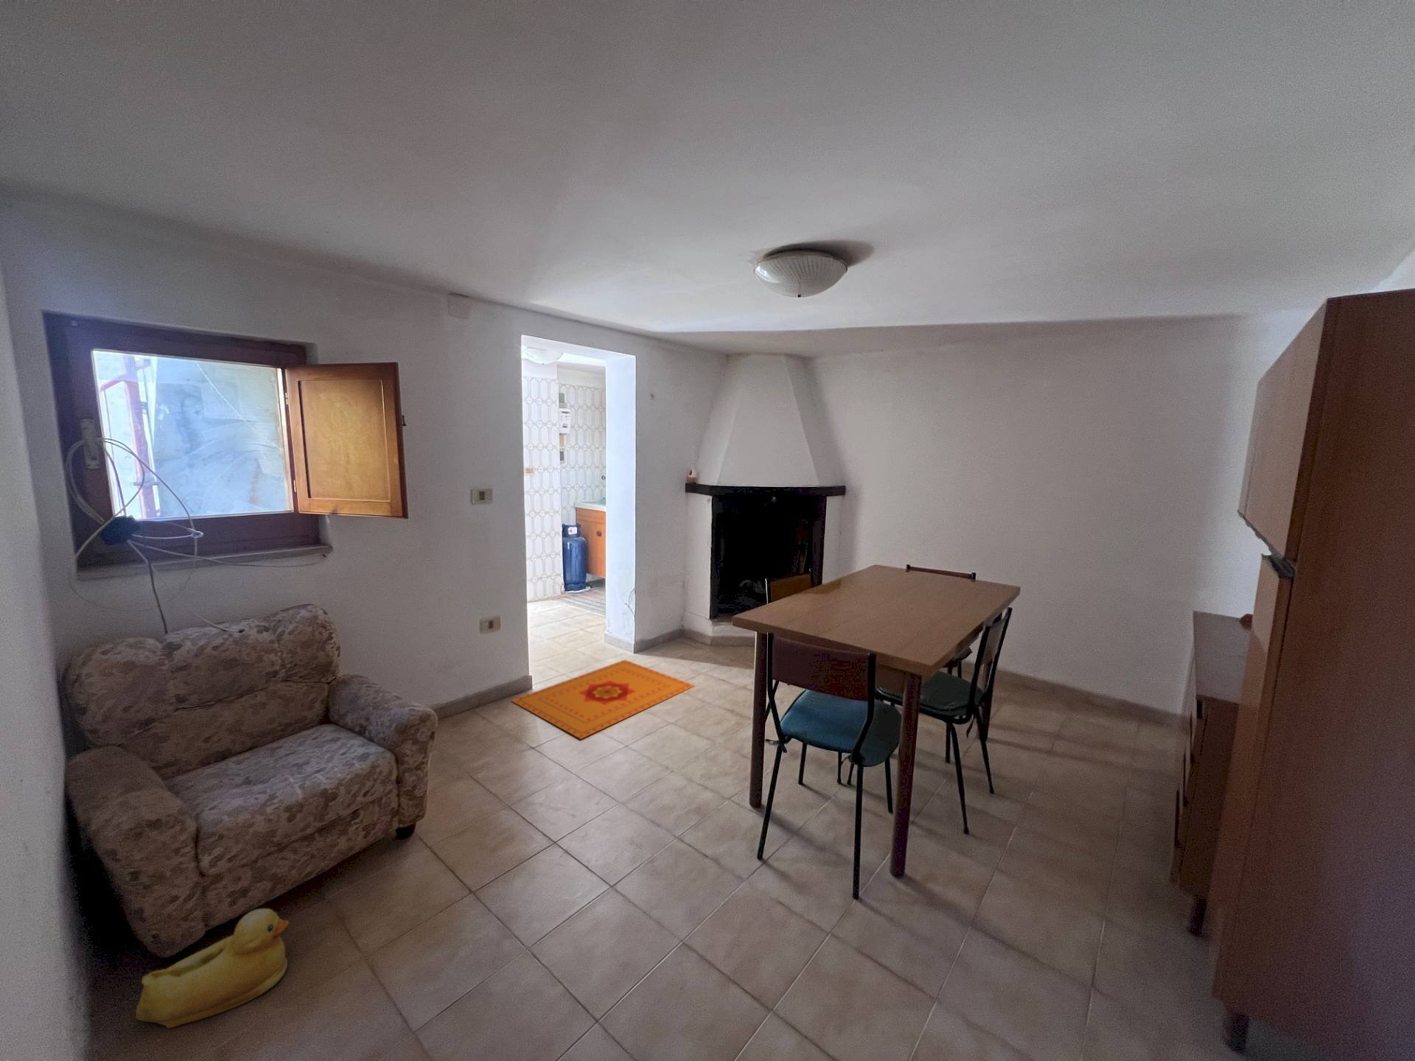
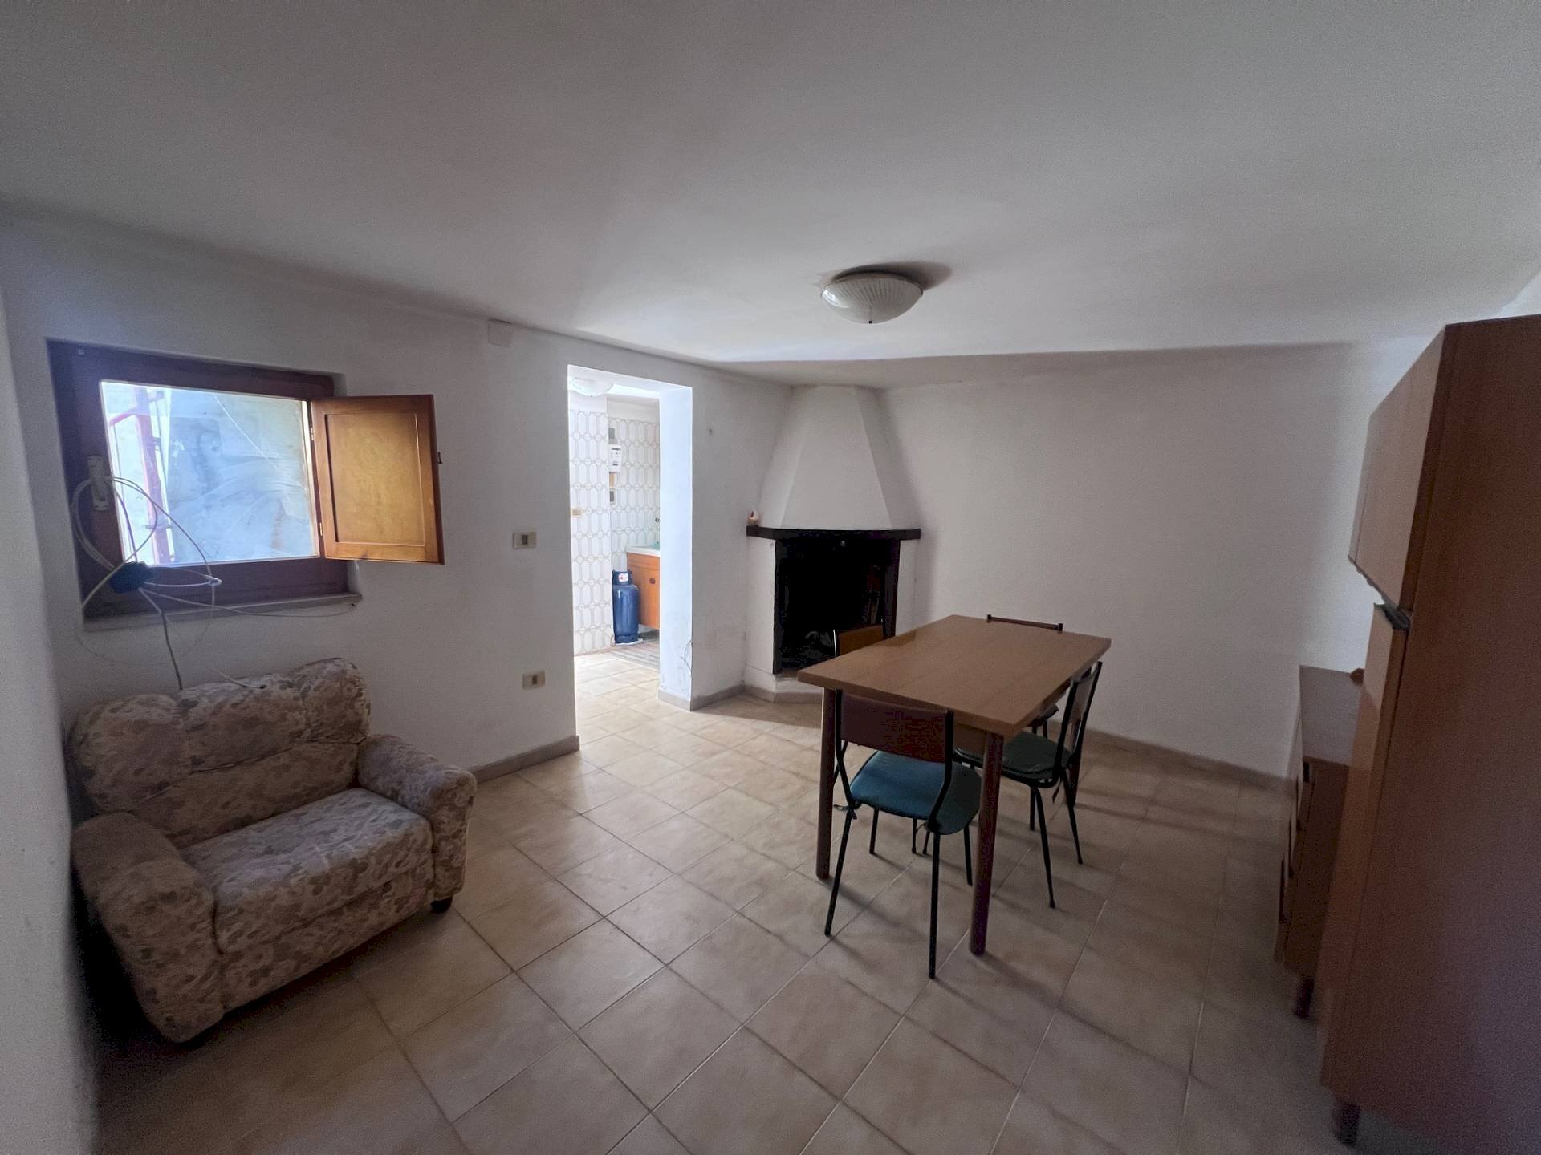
- doormat [510,659,695,740]
- rubber duck [135,907,290,1029]
